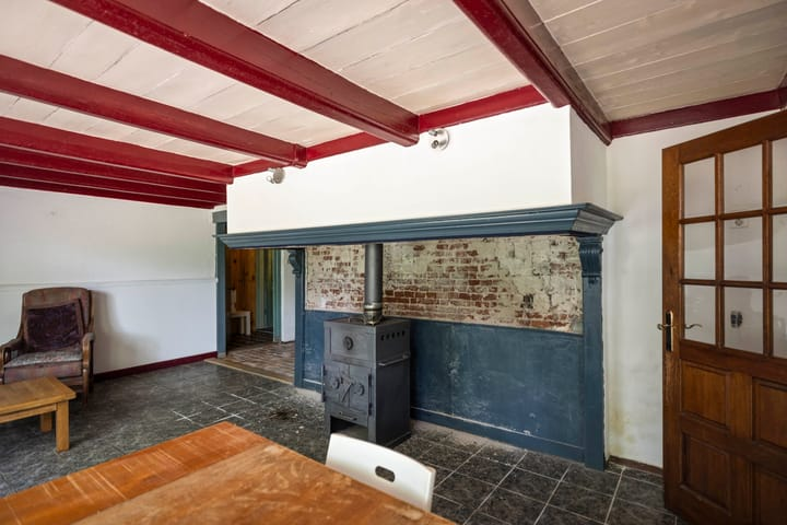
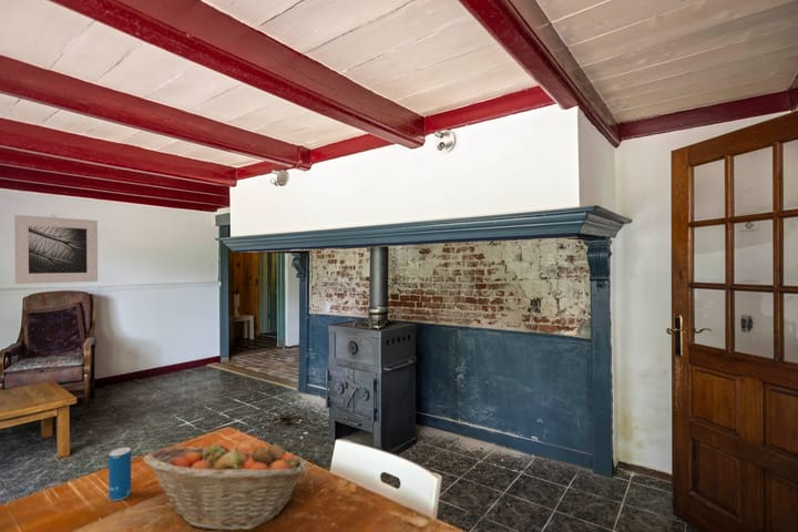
+ beverage can [108,447,132,502]
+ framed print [13,214,99,285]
+ fruit basket [142,439,309,532]
